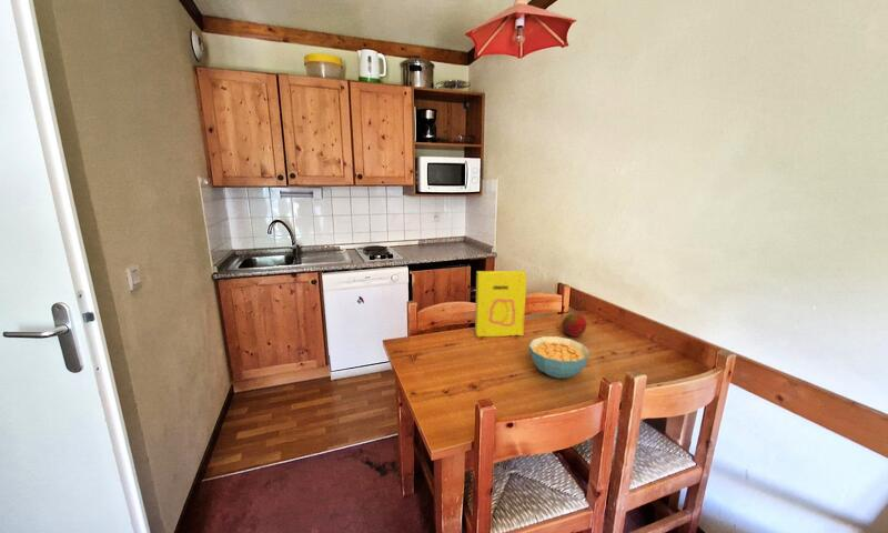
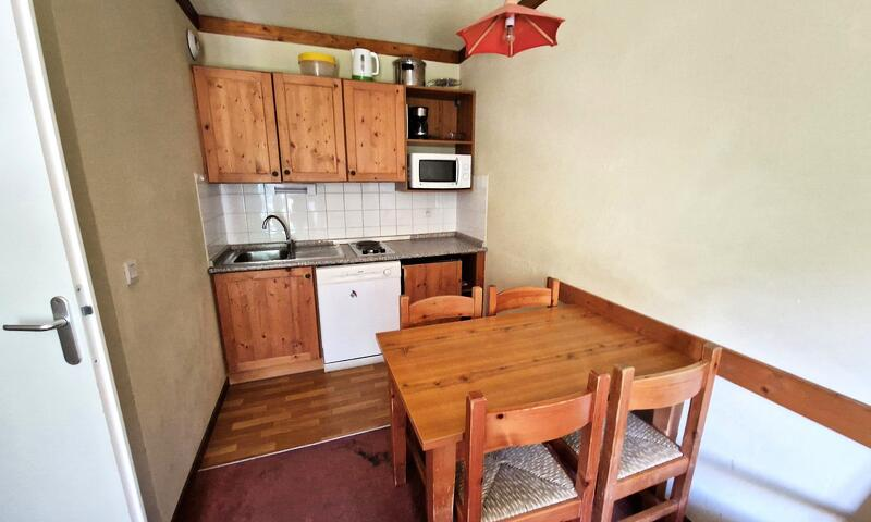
- cereal bowl [528,335,591,379]
- fruit [561,312,588,338]
- cereal box [474,270,528,338]
